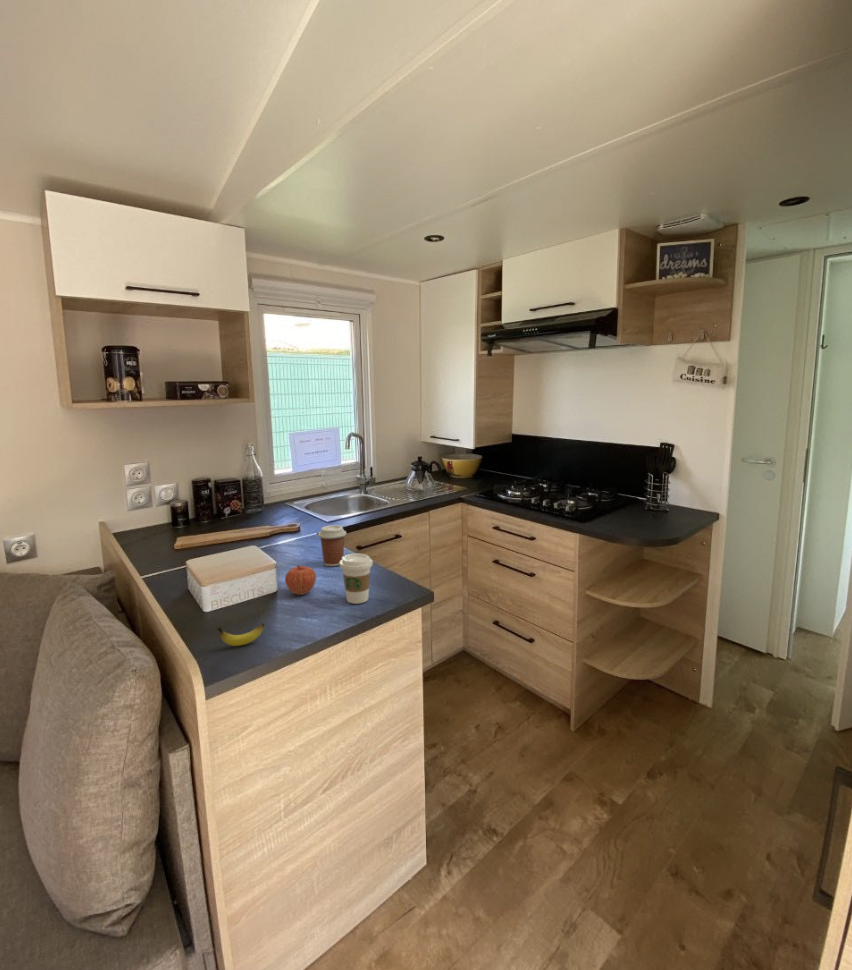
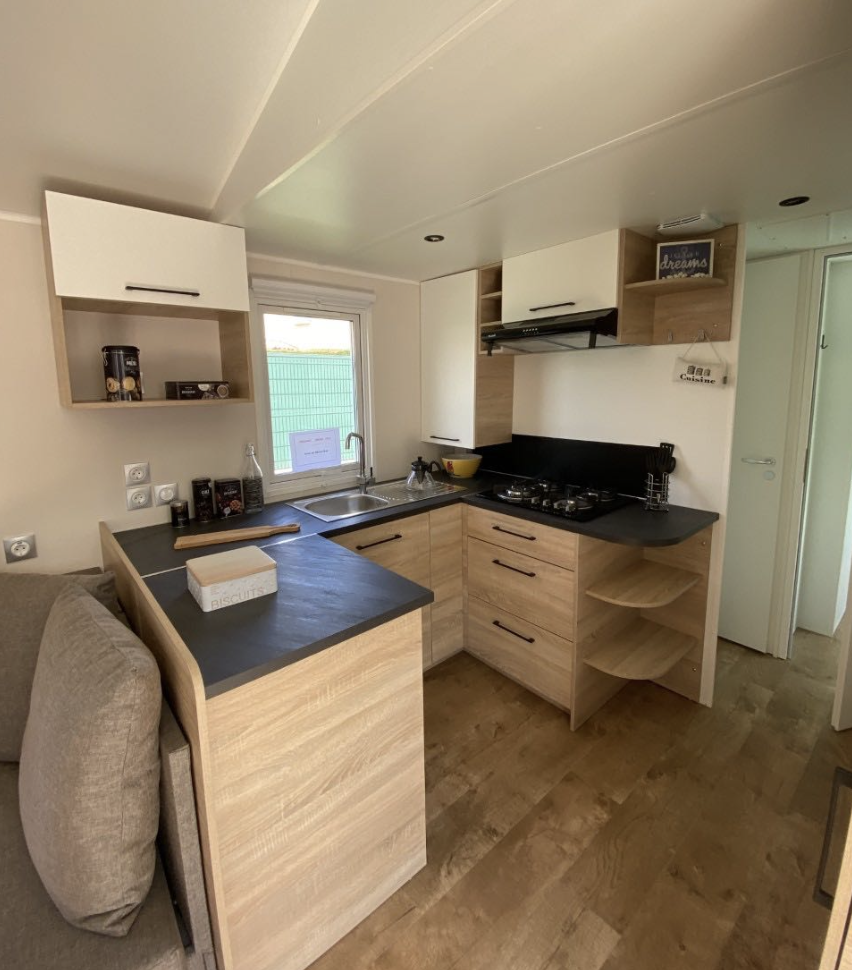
- coffee cup [339,553,374,605]
- banana [216,622,265,647]
- apple [284,565,317,596]
- coffee cup [317,524,347,567]
